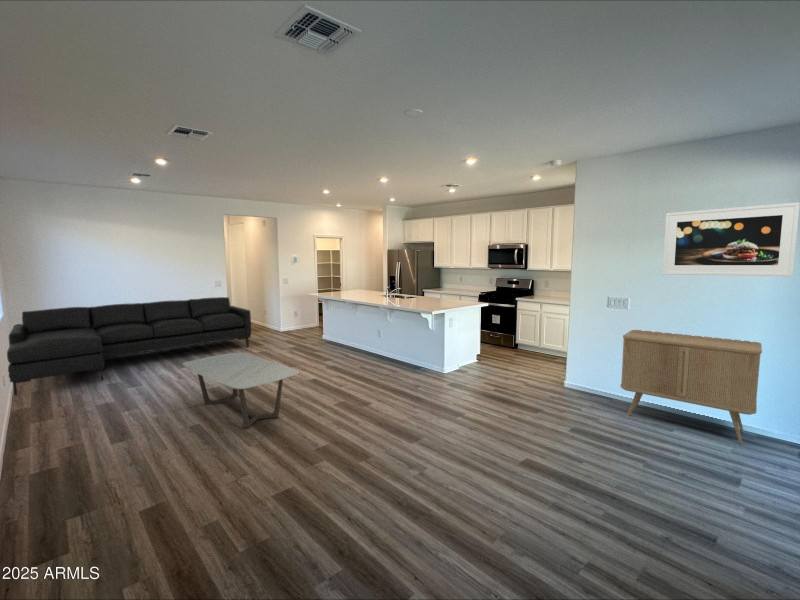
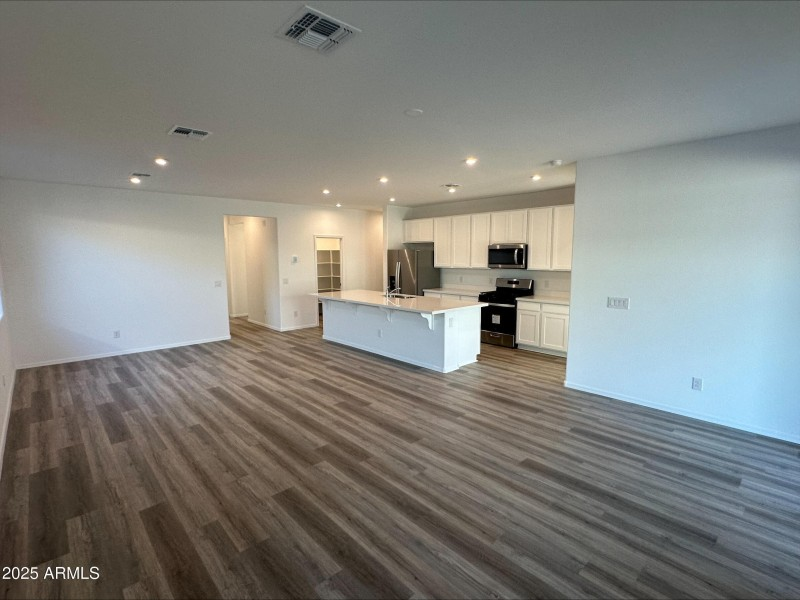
- sofa [6,296,252,397]
- credenza [619,329,763,445]
- coffee table [182,352,300,429]
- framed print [662,202,800,277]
